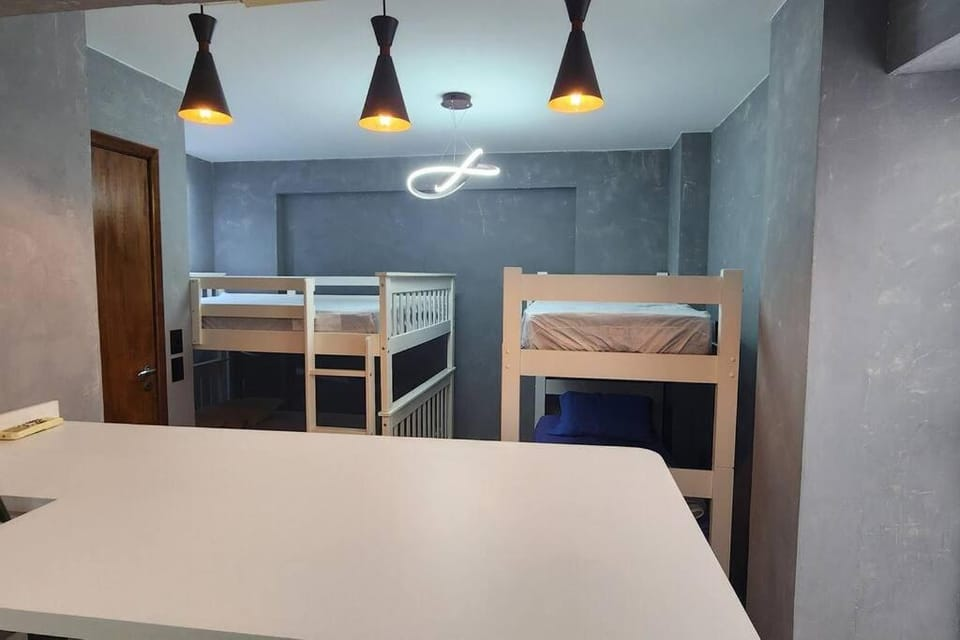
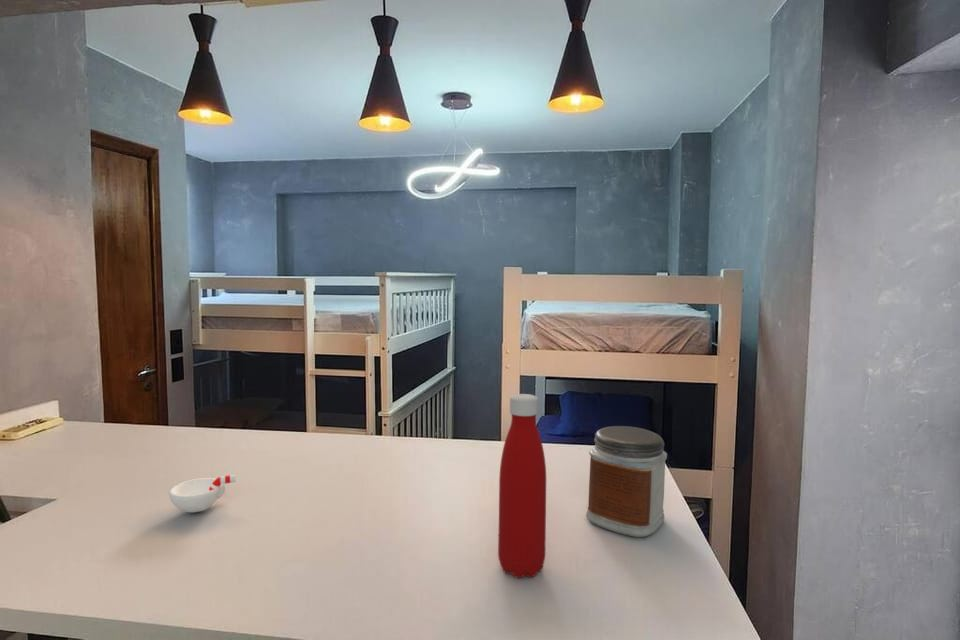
+ bottle [497,393,547,579]
+ jar [585,425,668,538]
+ cup [168,473,237,513]
